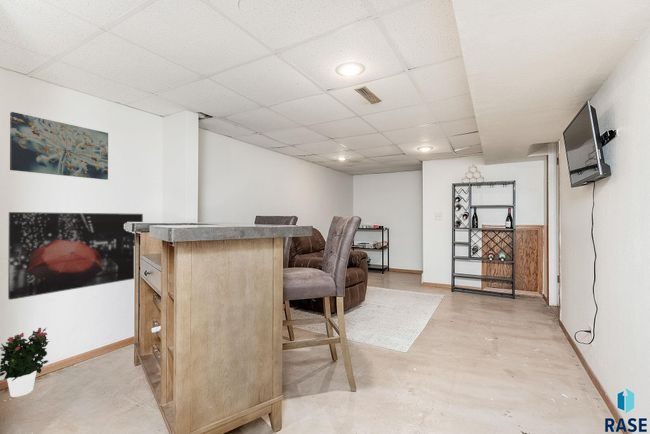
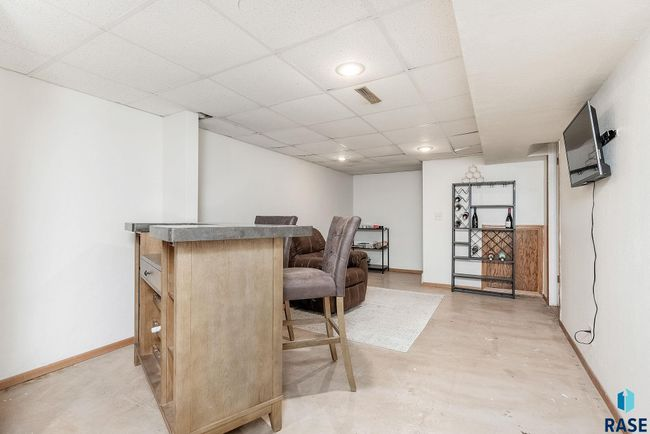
- potted flower [0,327,51,398]
- wall art [9,111,109,181]
- wall art [7,211,144,301]
